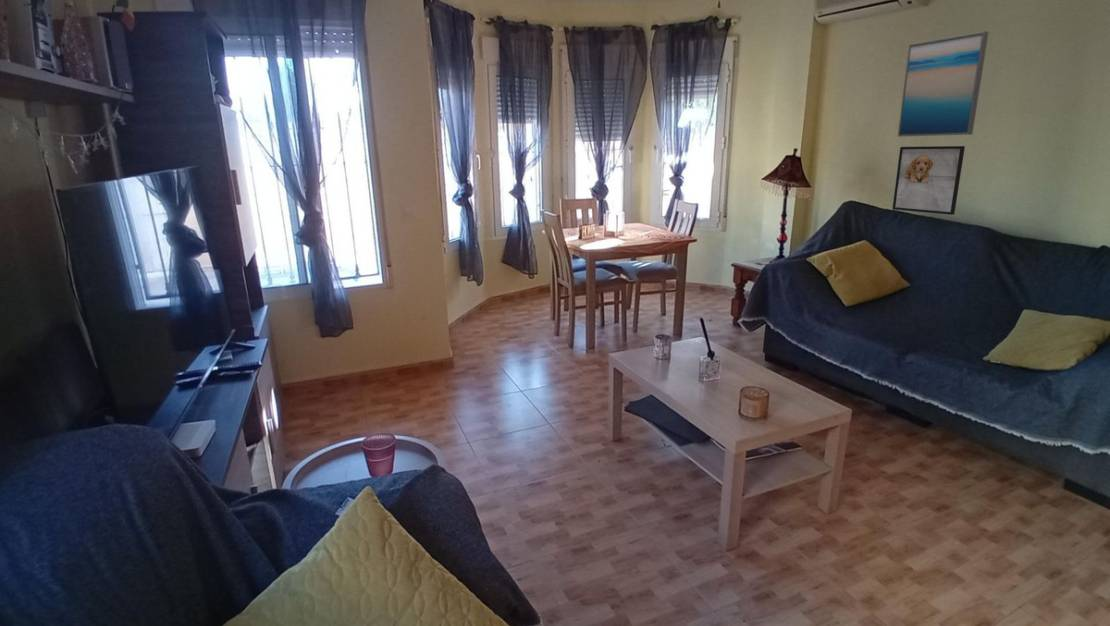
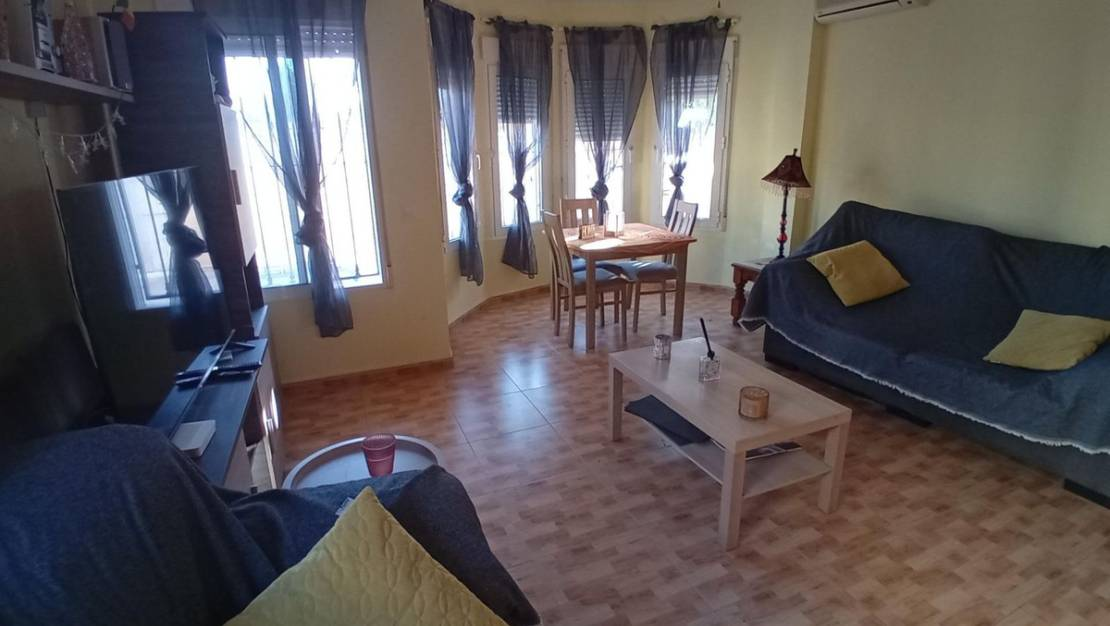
- wall art [897,31,990,138]
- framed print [891,145,966,216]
